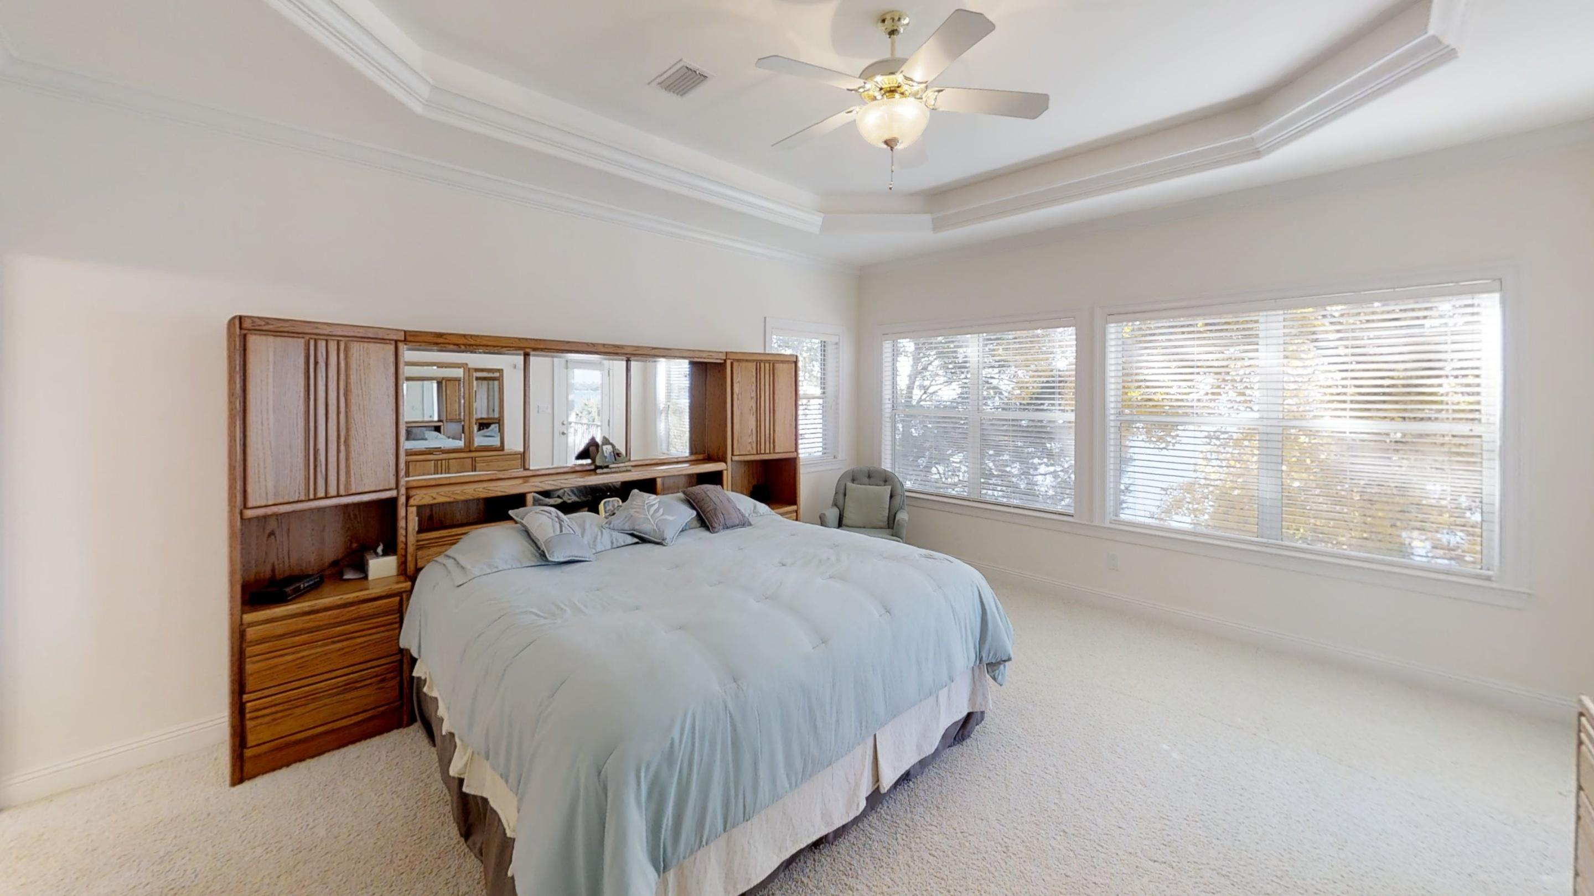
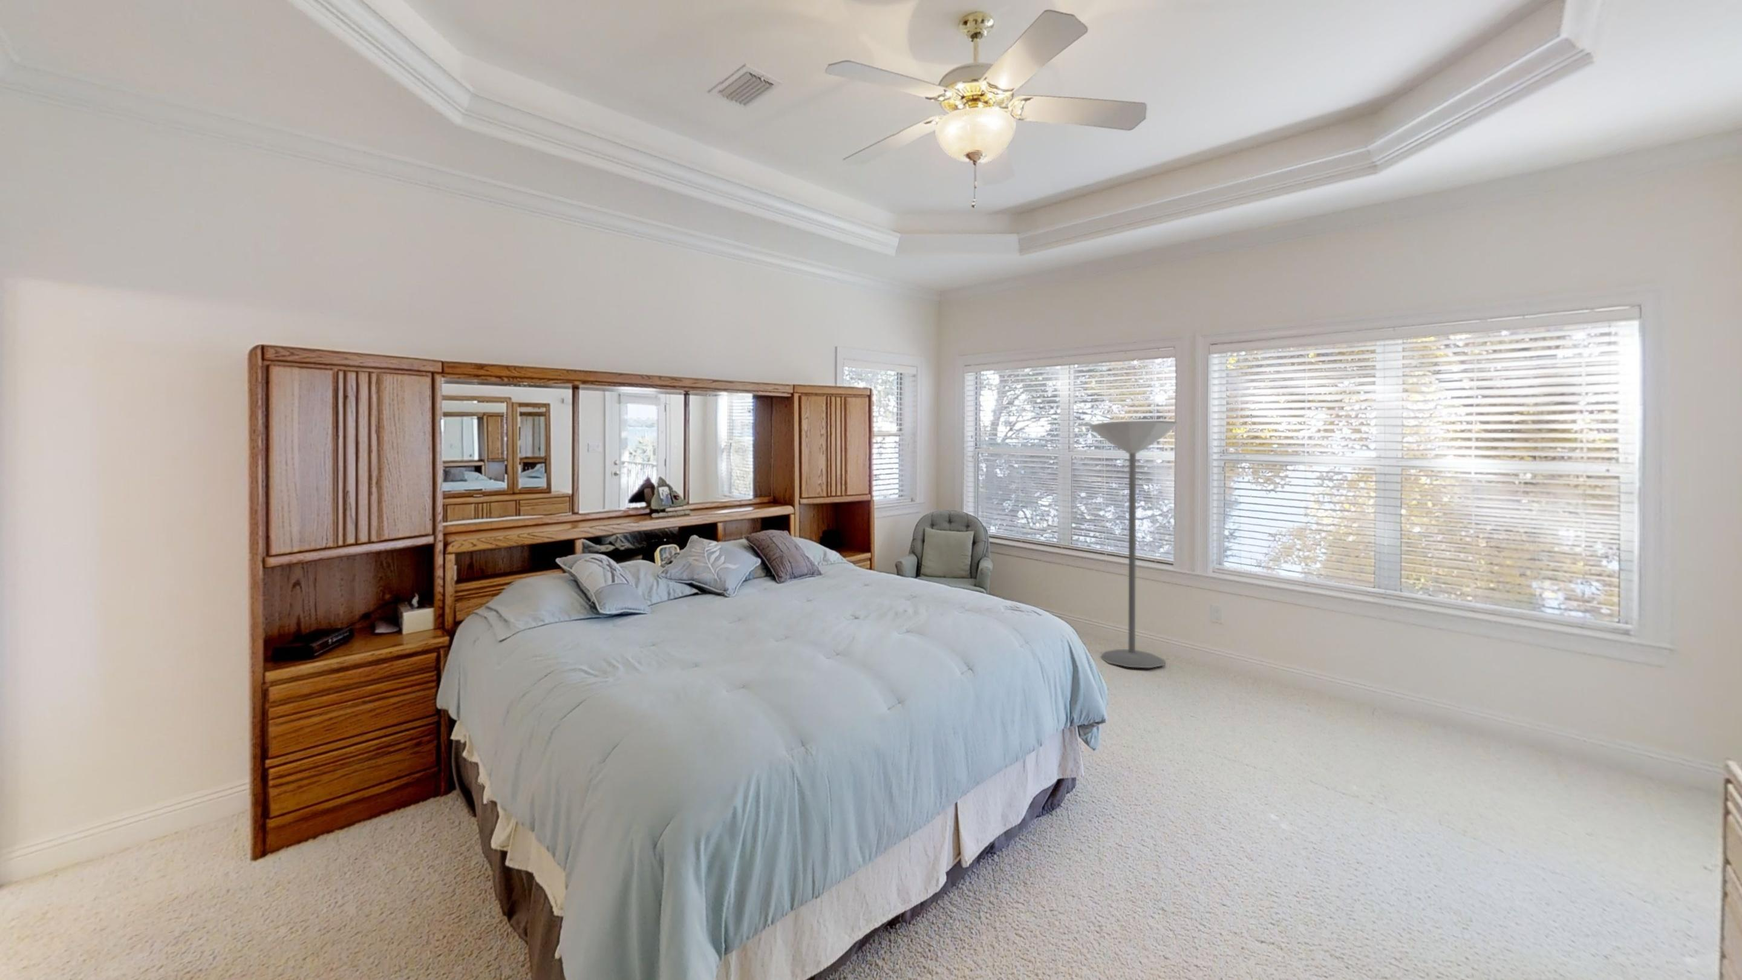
+ floor lamp [1088,420,1177,669]
